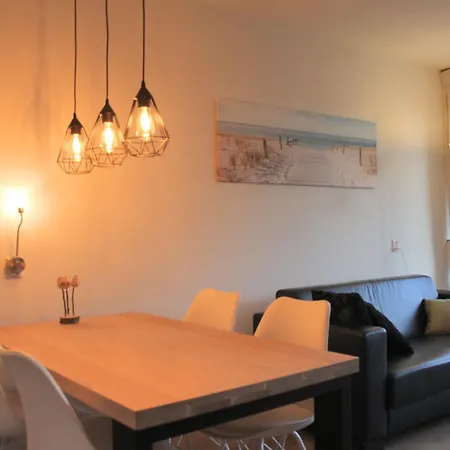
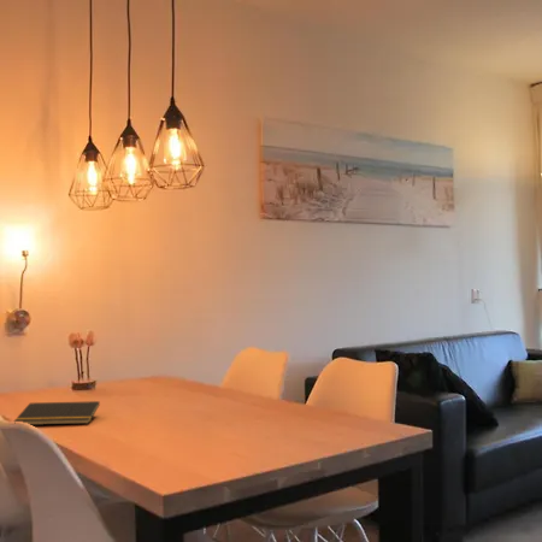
+ notepad [13,400,101,426]
